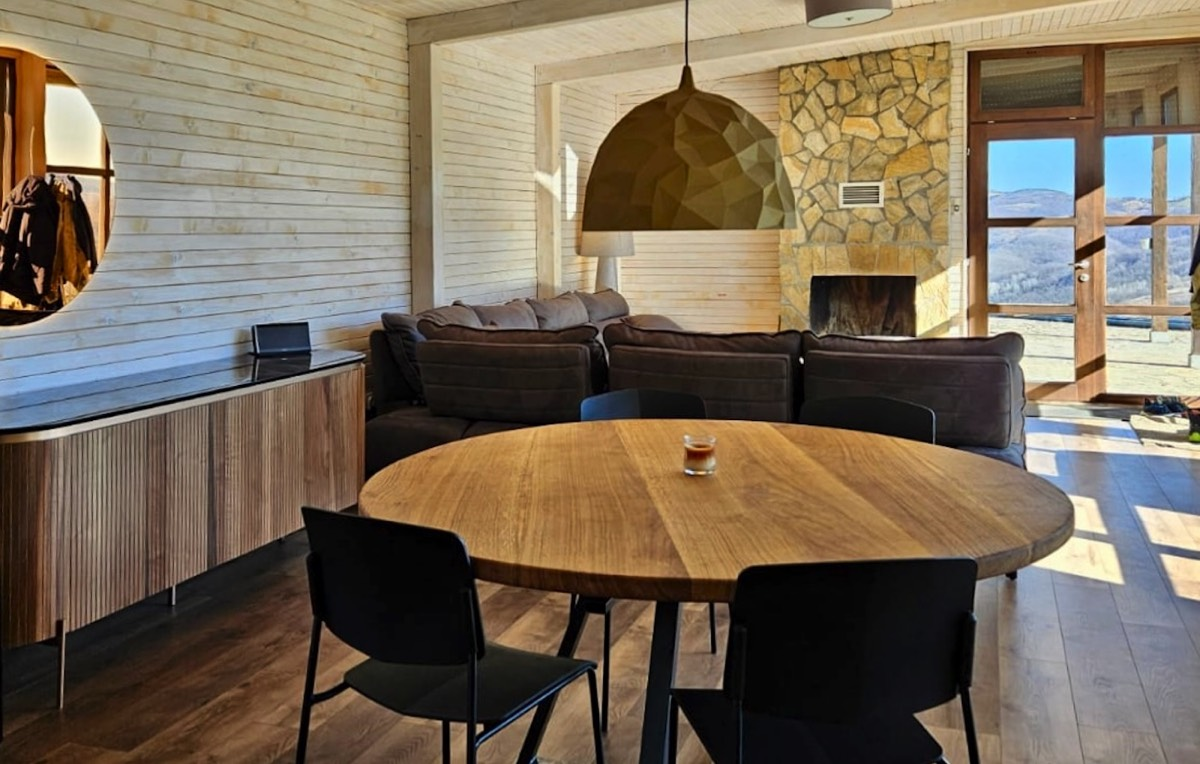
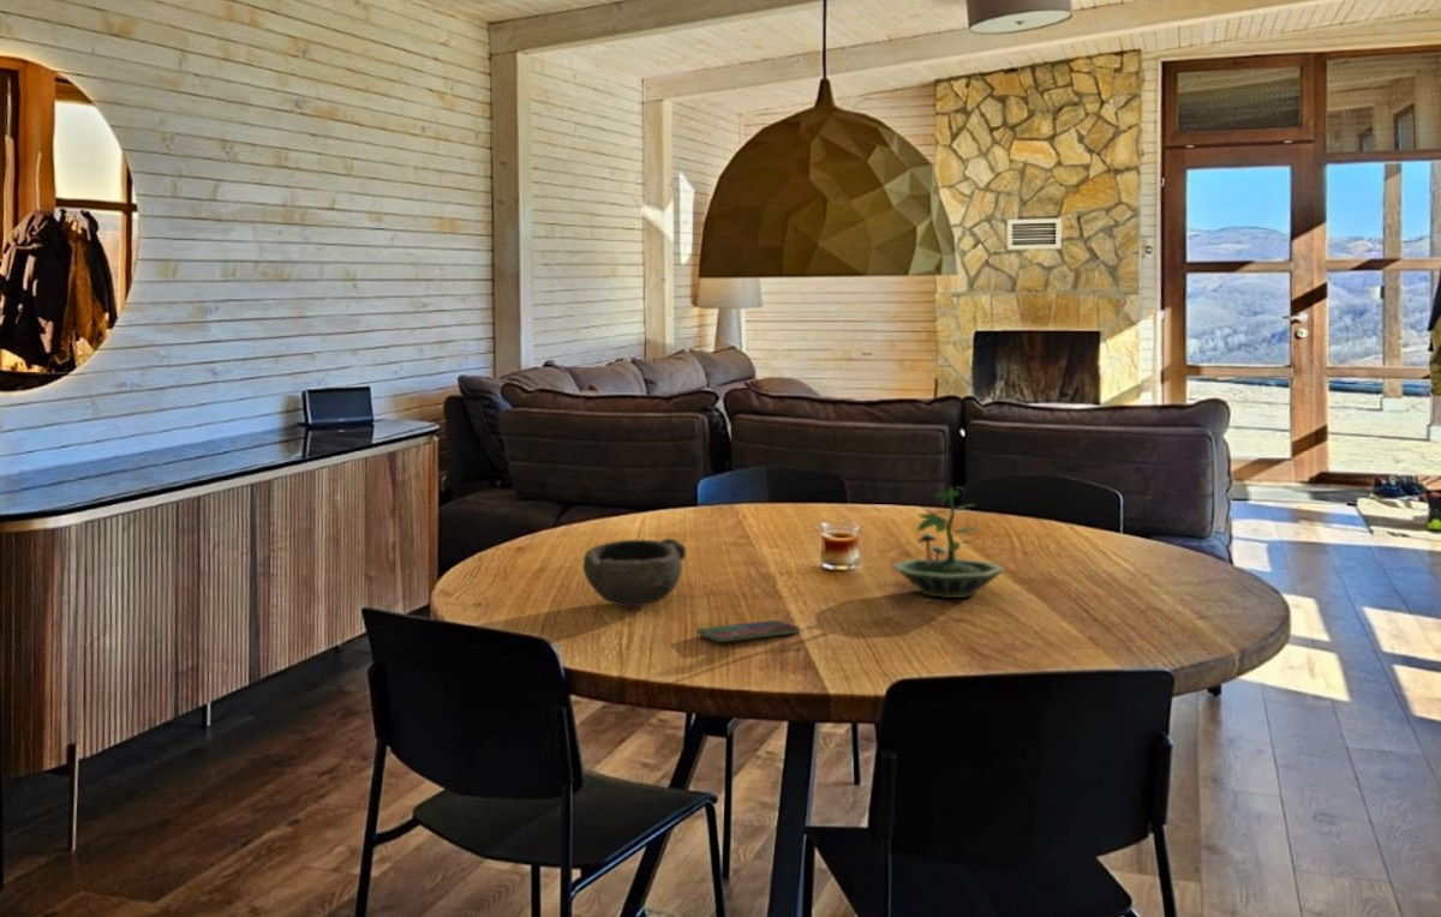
+ bowl [581,538,687,607]
+ terrarium [891,486,1006,599]
+ smartphone [695,619,801,642]
